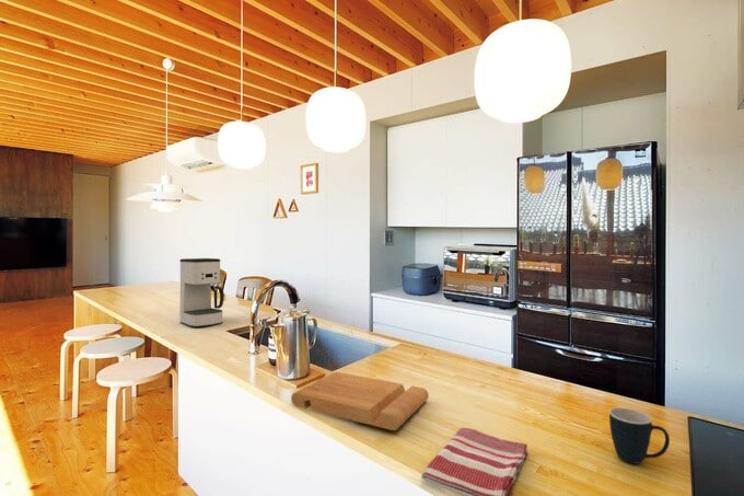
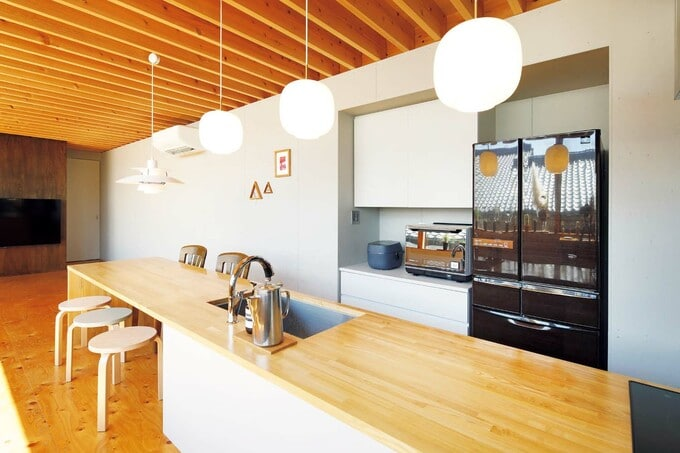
- coffee maker [178,257,225,328]
- mug [608,406,671,465]
- dish towel [420,427,528,496]
- cutting board [290,371,430,431]
